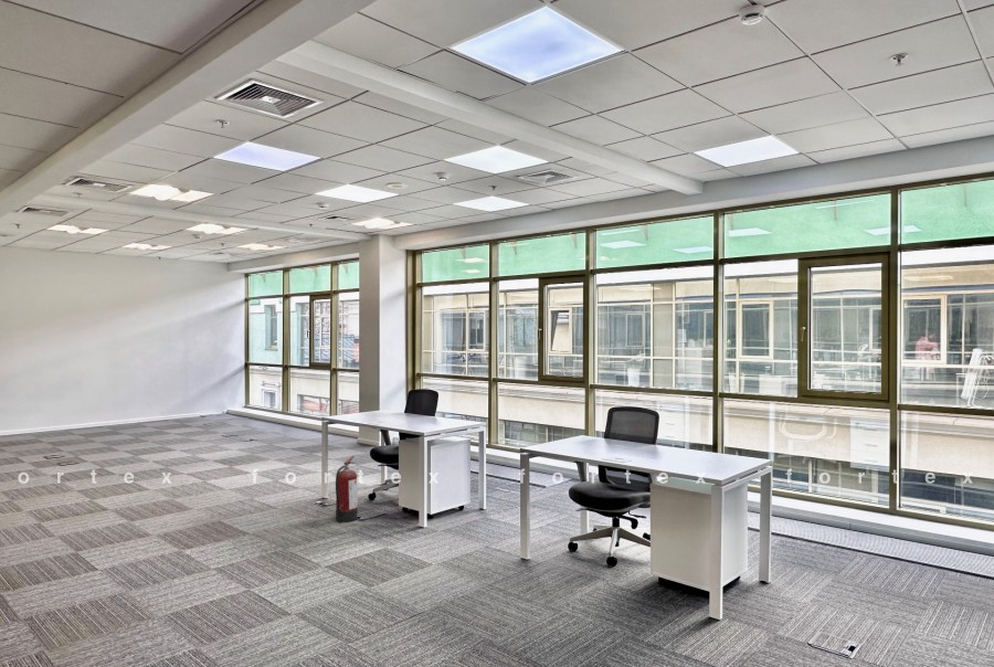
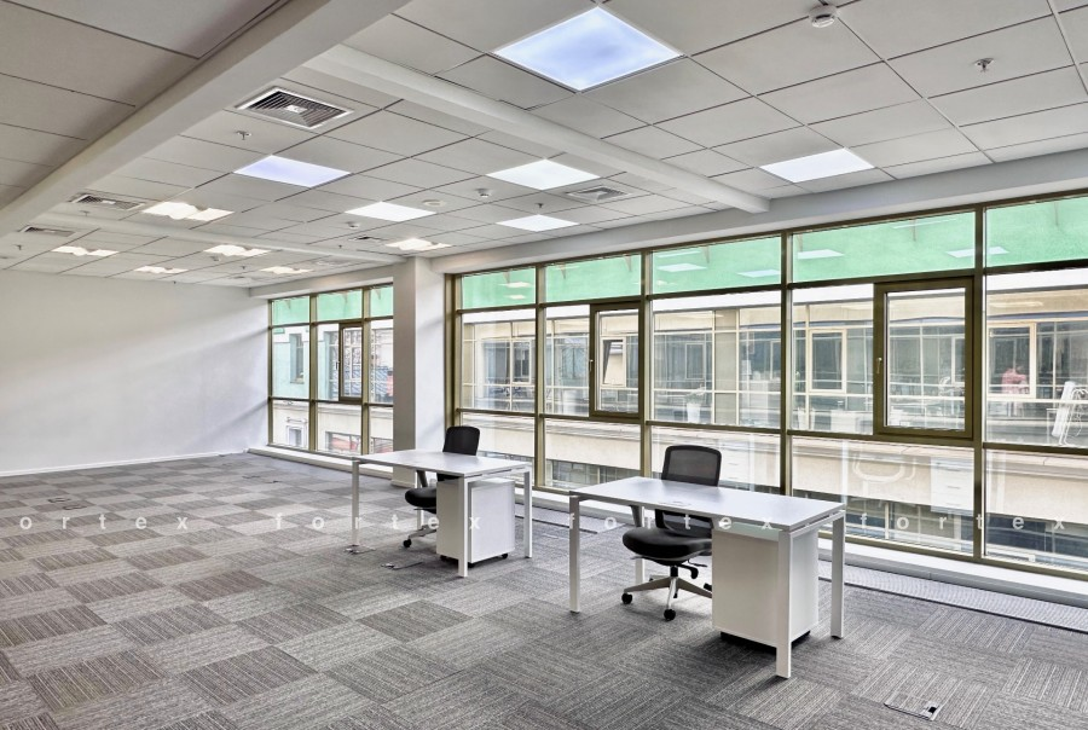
- fire extinguisher [335,455,359,523]
